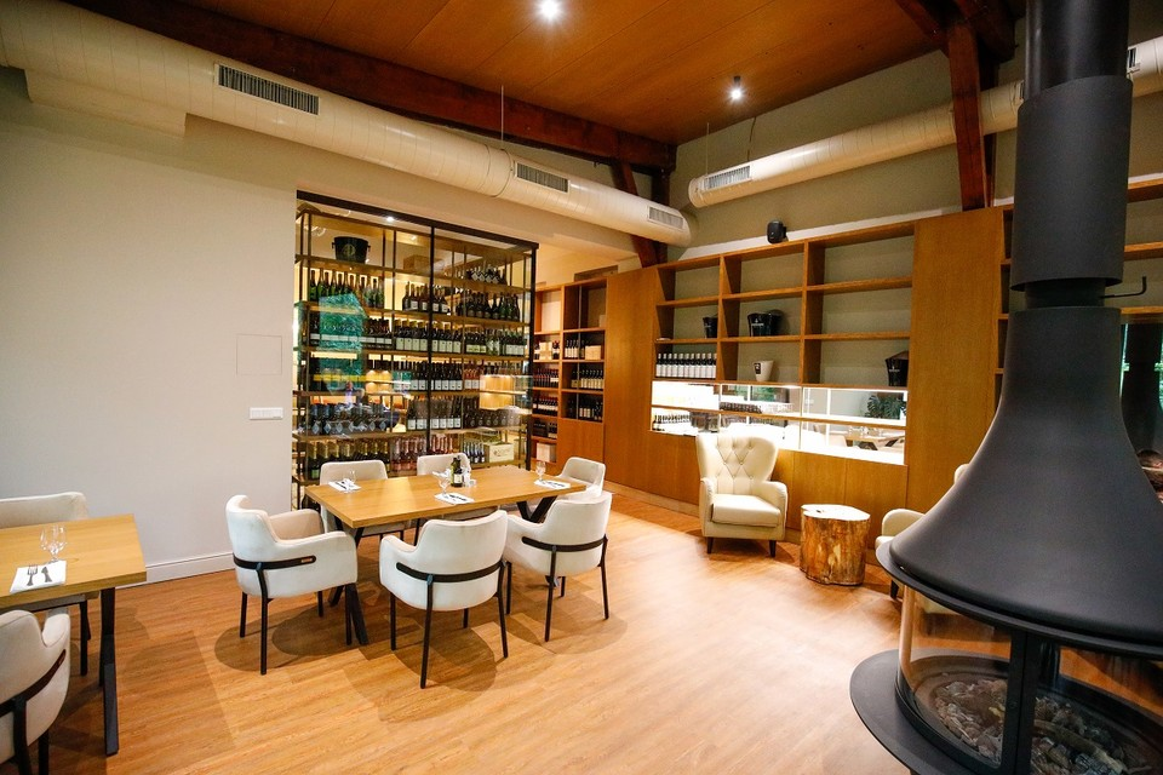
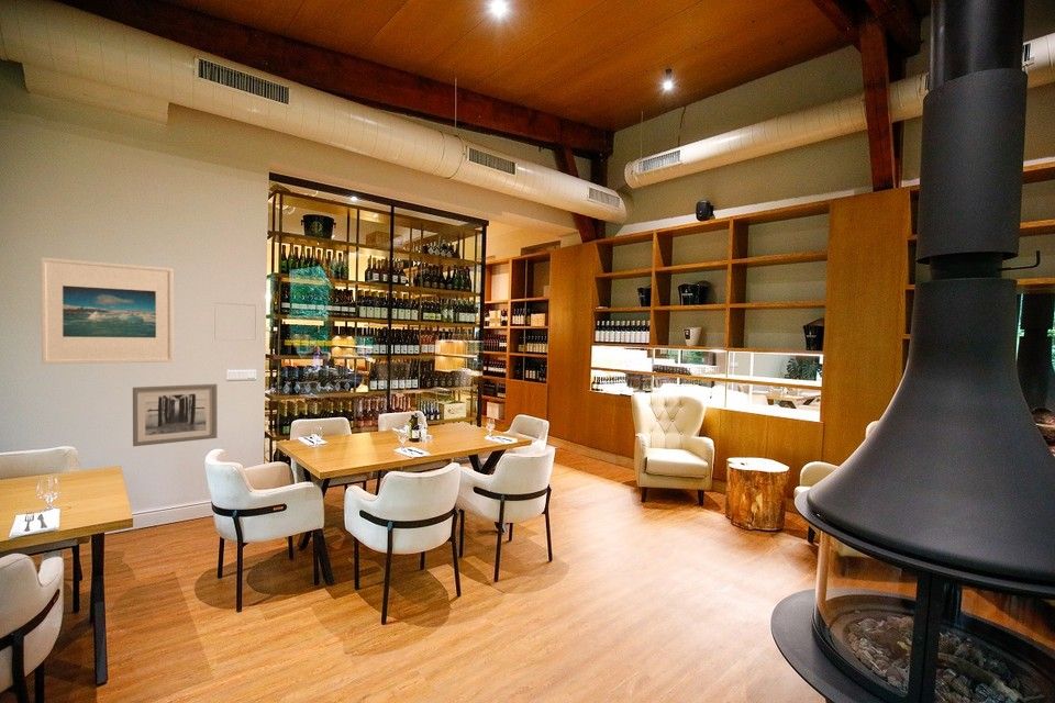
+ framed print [40,256,175,365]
+ wall art [132,383,219,447]
